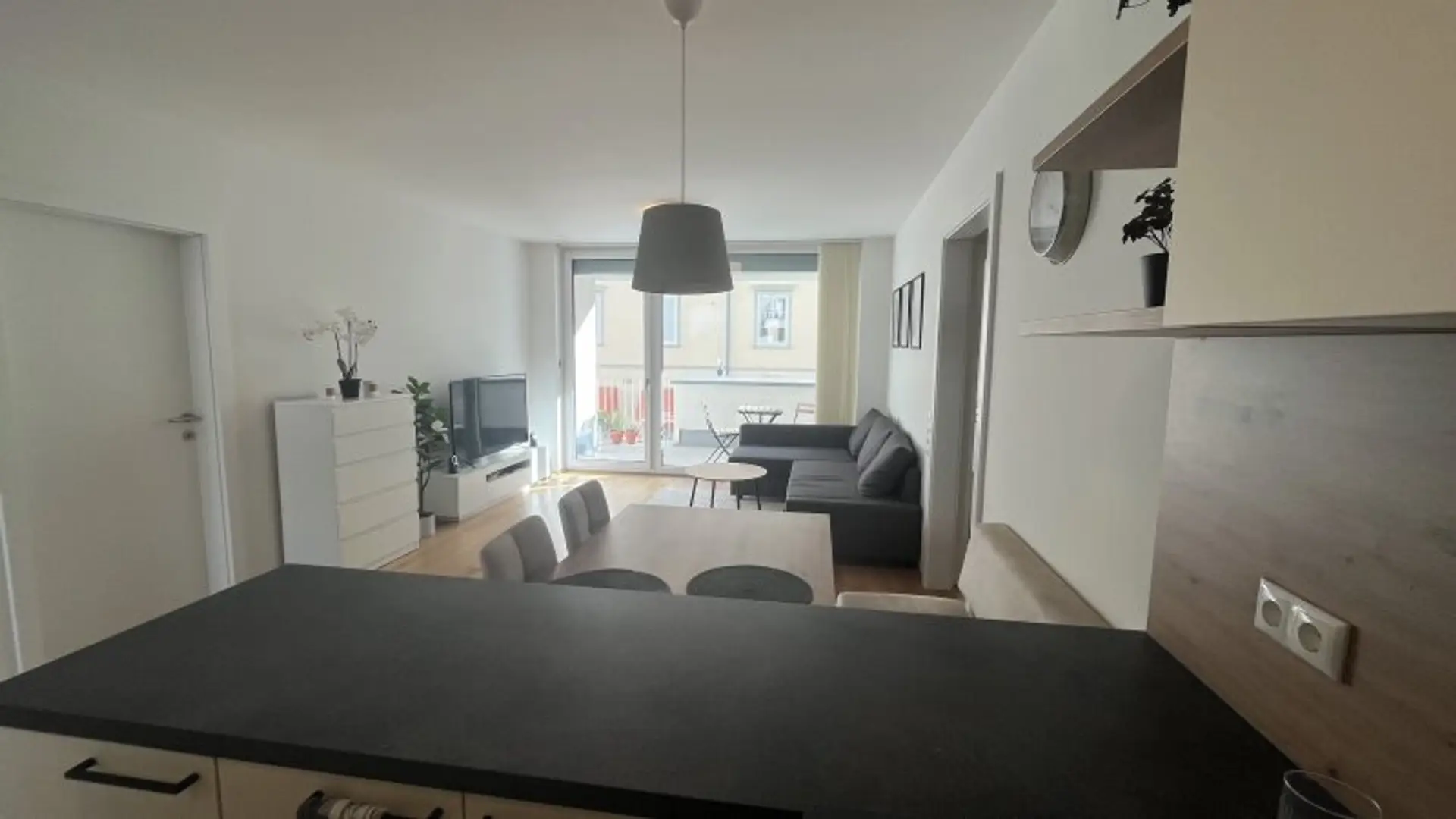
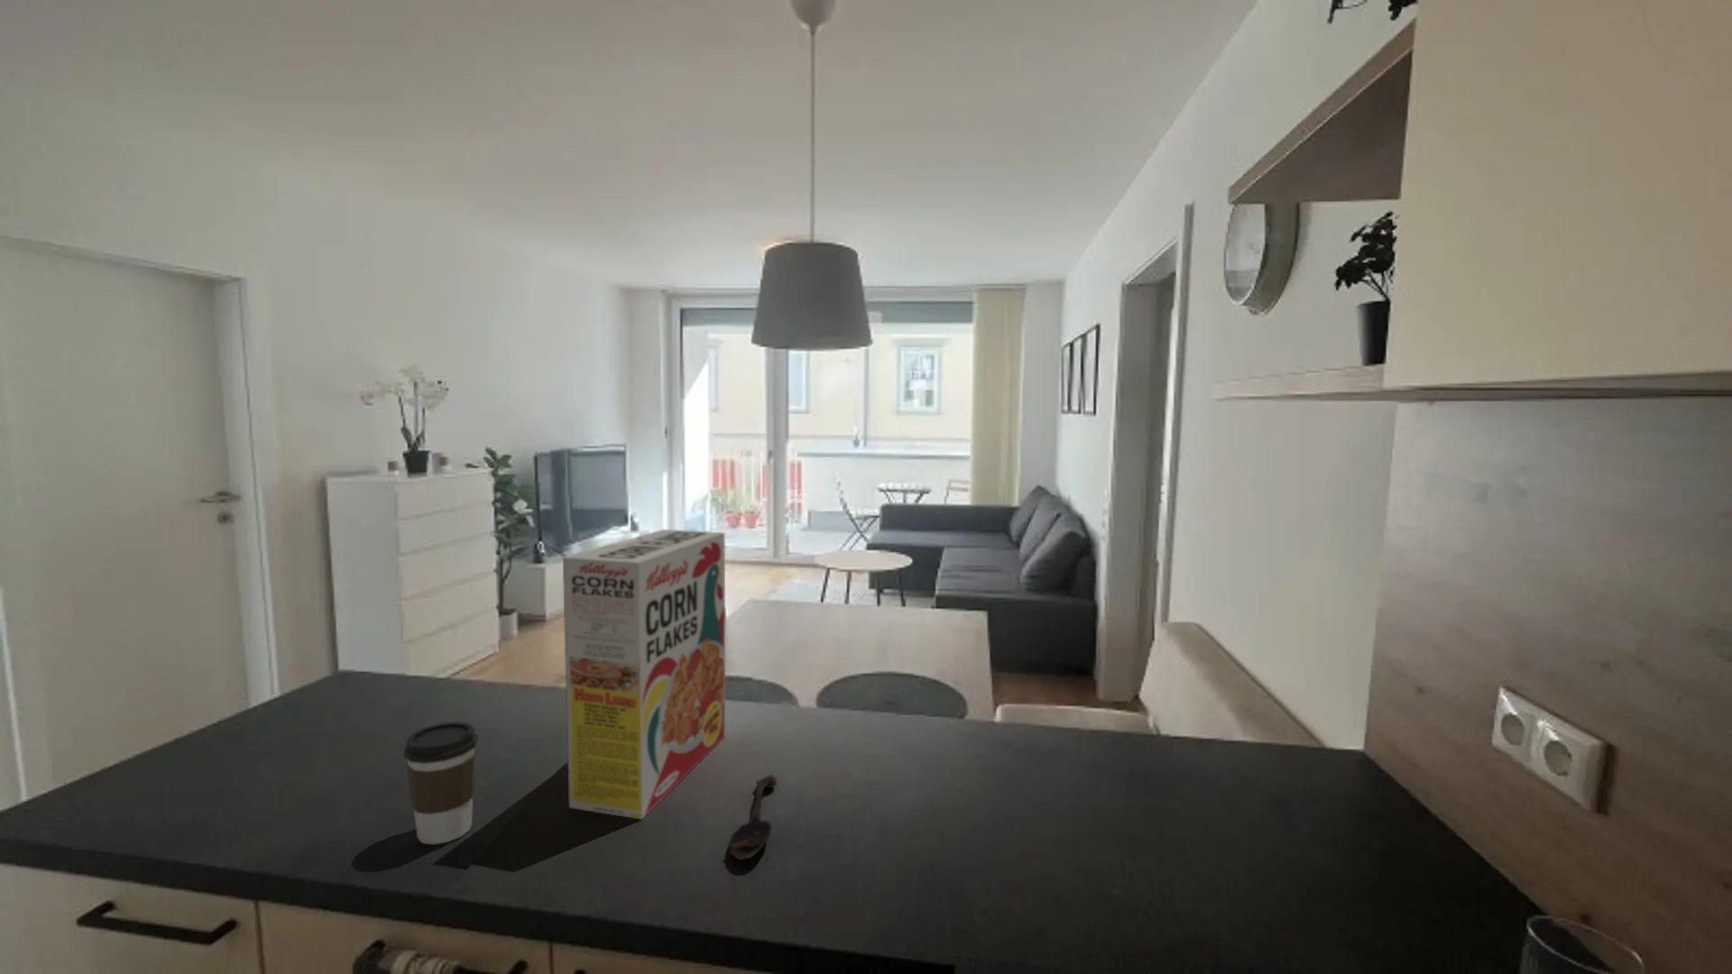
+ cereal box [561,528,726,821]
+ spoon [727,774,778,861]
+ coffee cup [402,722,479,846]
